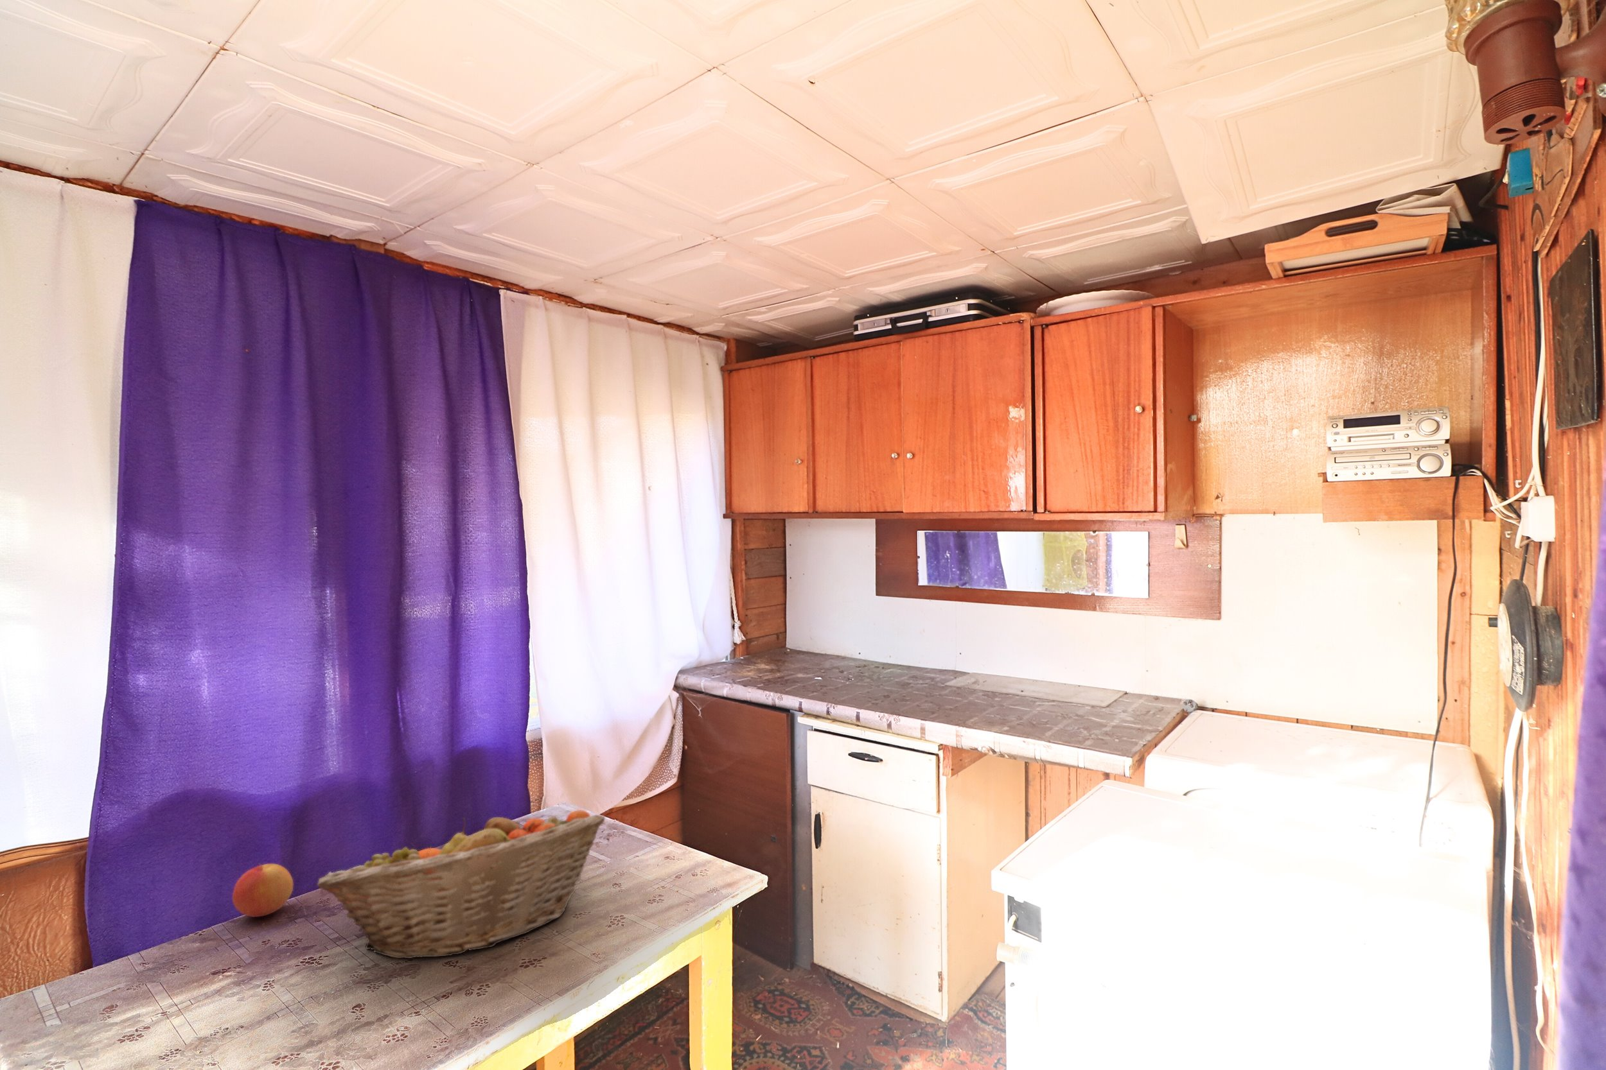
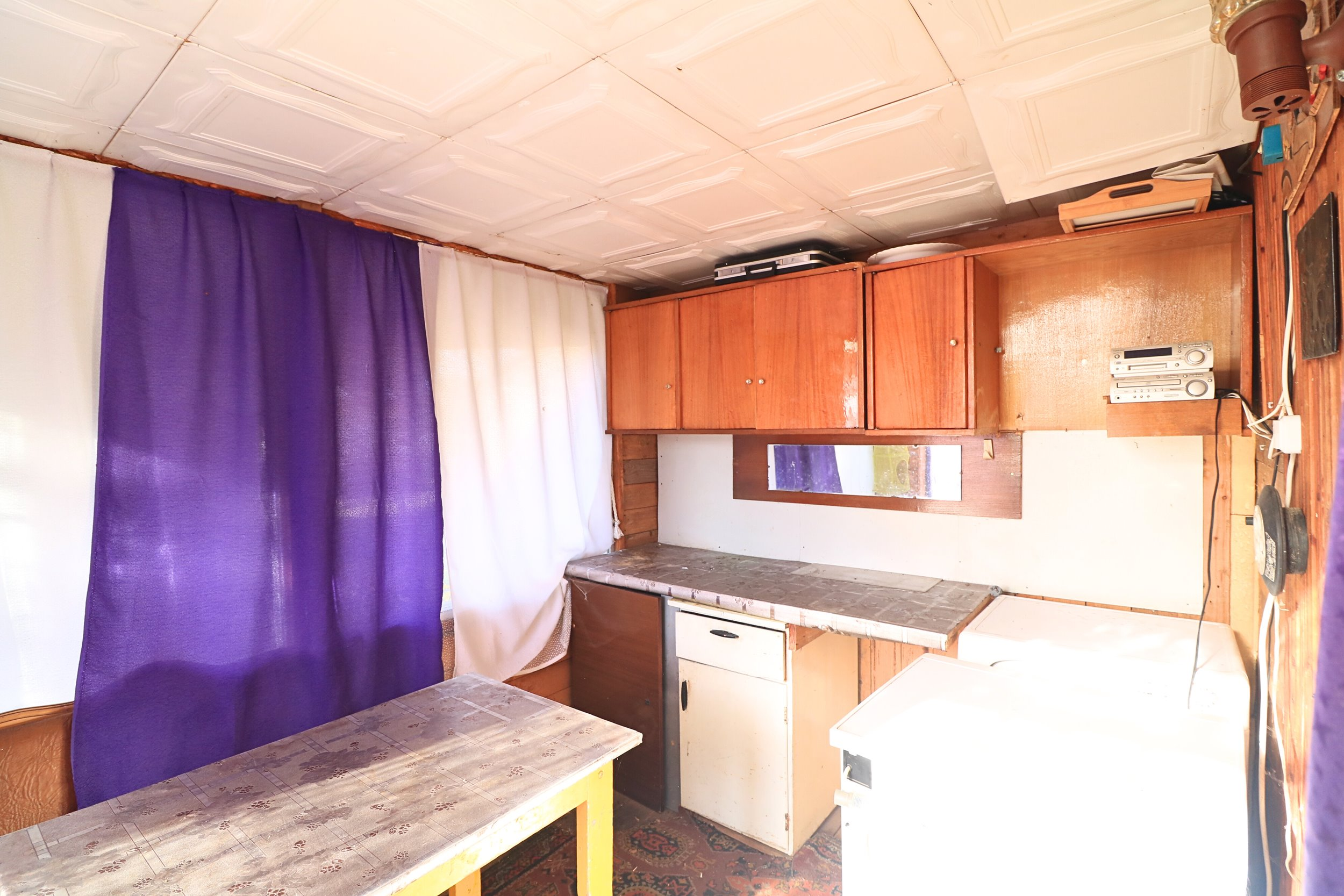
- apple [232,862,294,918]
- fruit basket [315,810,606,959]
